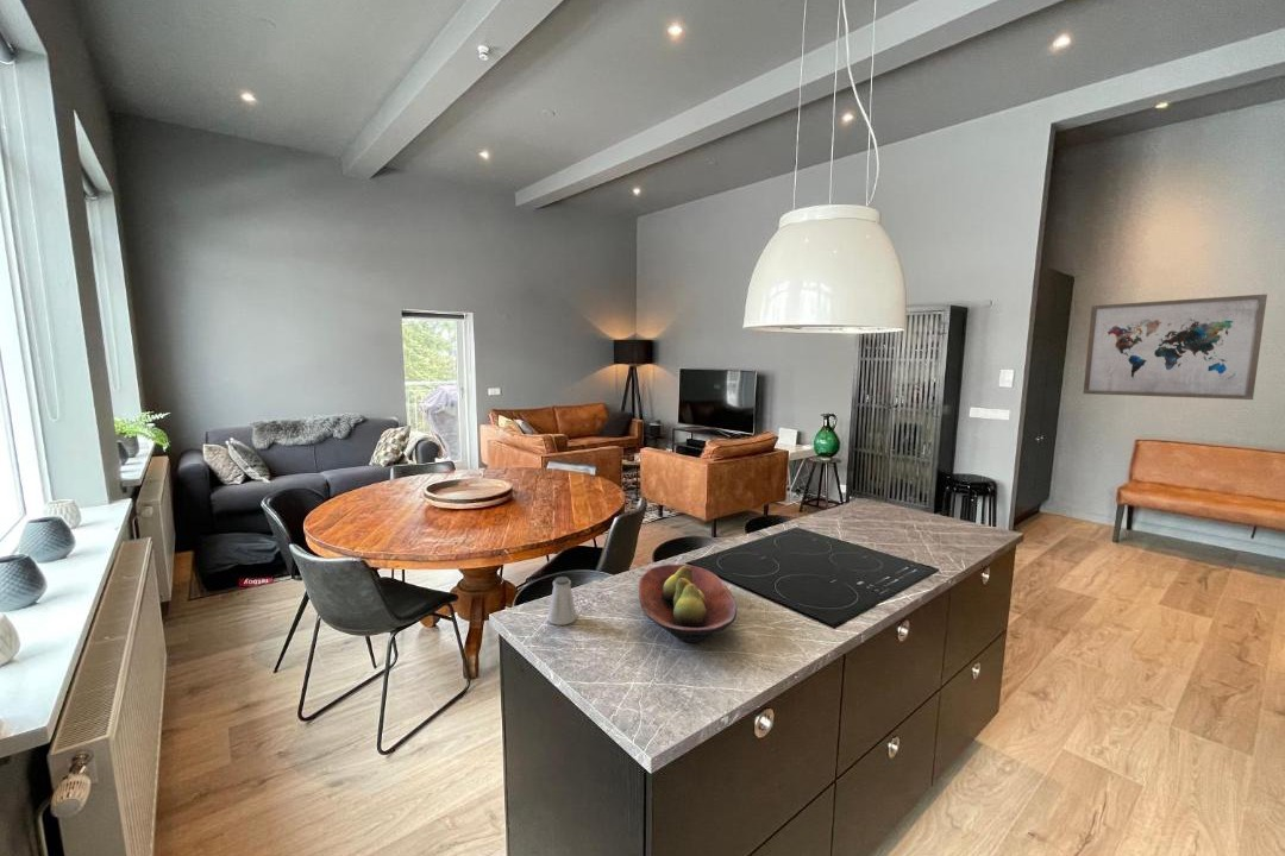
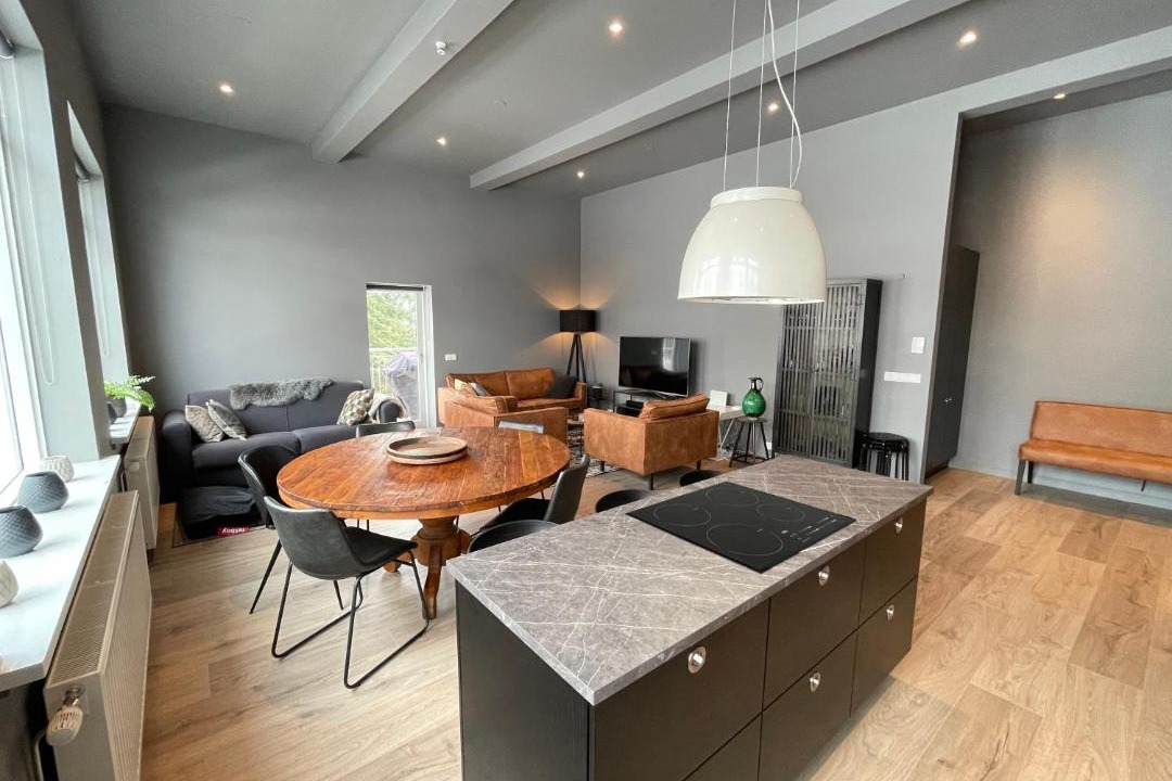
- fruit bowl [638,564,738,643]
- wall art [1082,292,1268,401]
- saltshaker [546,575,578,627]
